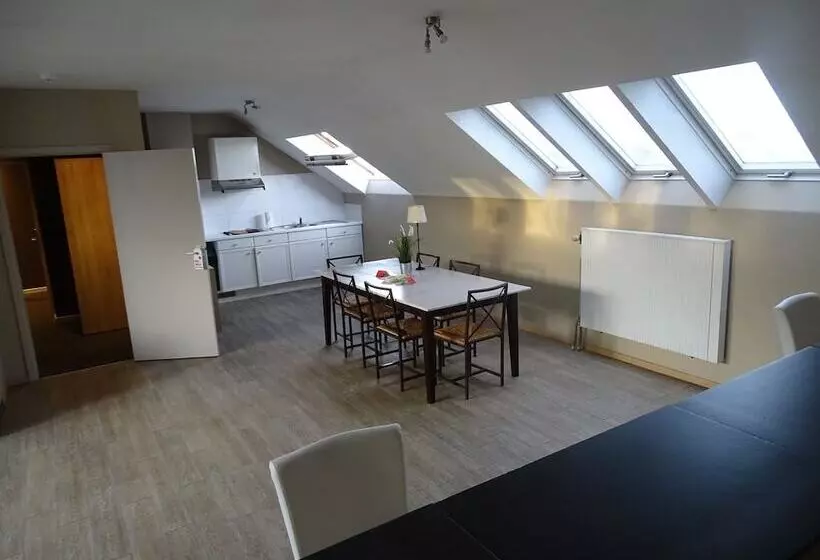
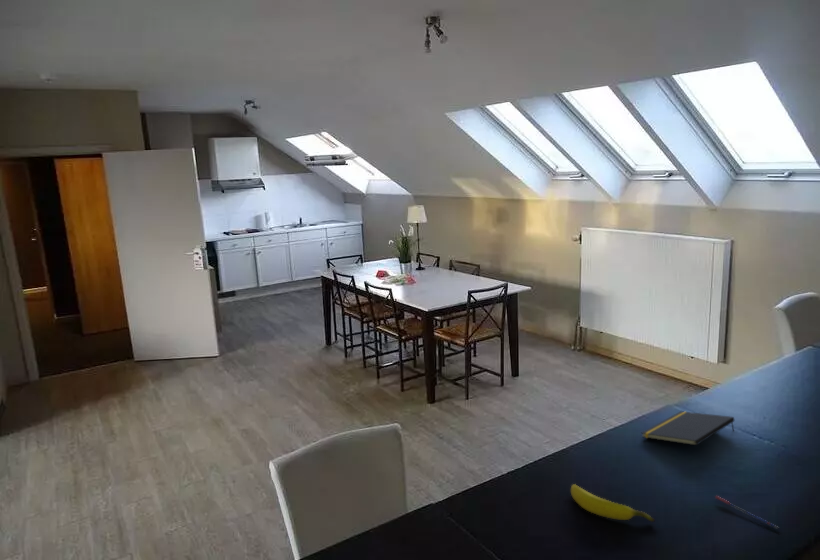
+ notepad [641,410,735,446]
+ banana [570,483,656,523]
+ pen [714,495,779,529]
